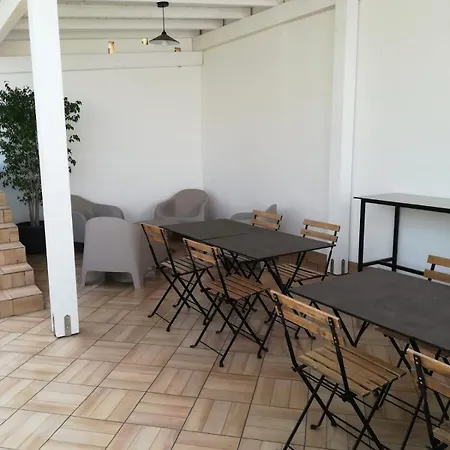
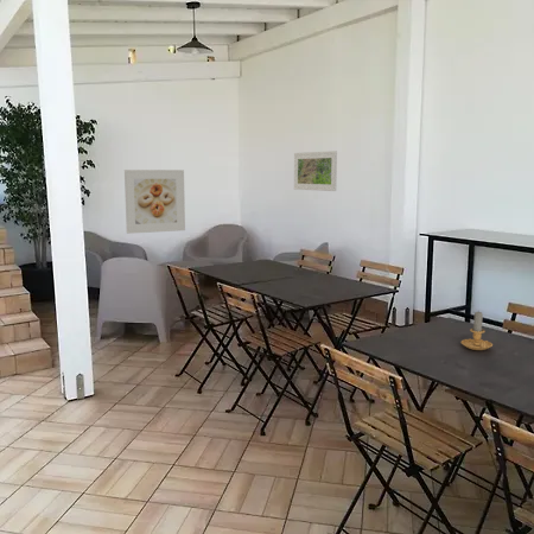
+ candle [460,310,494,351]
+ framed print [293,150,338,192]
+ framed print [123,169,186,235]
